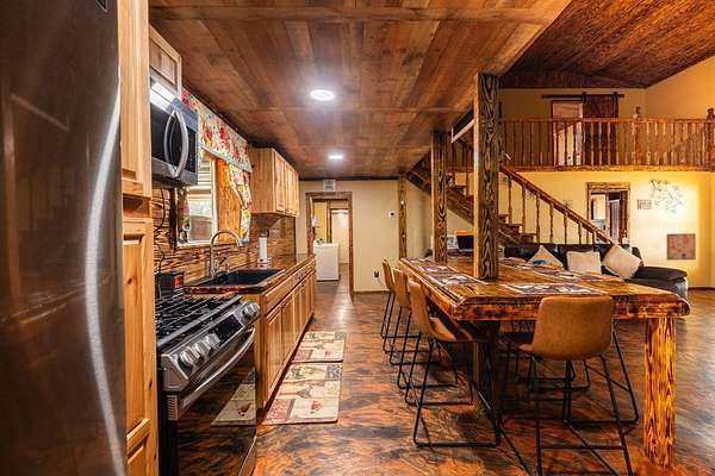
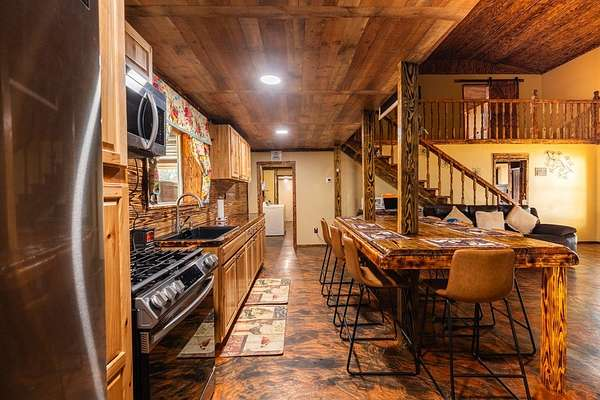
- wall art [665,232,697,262]
